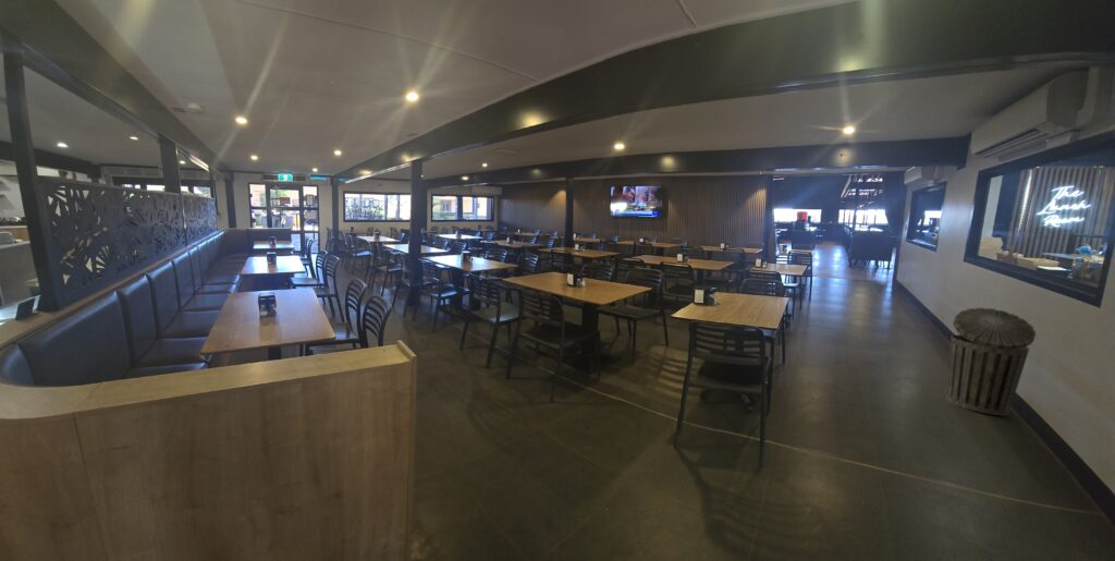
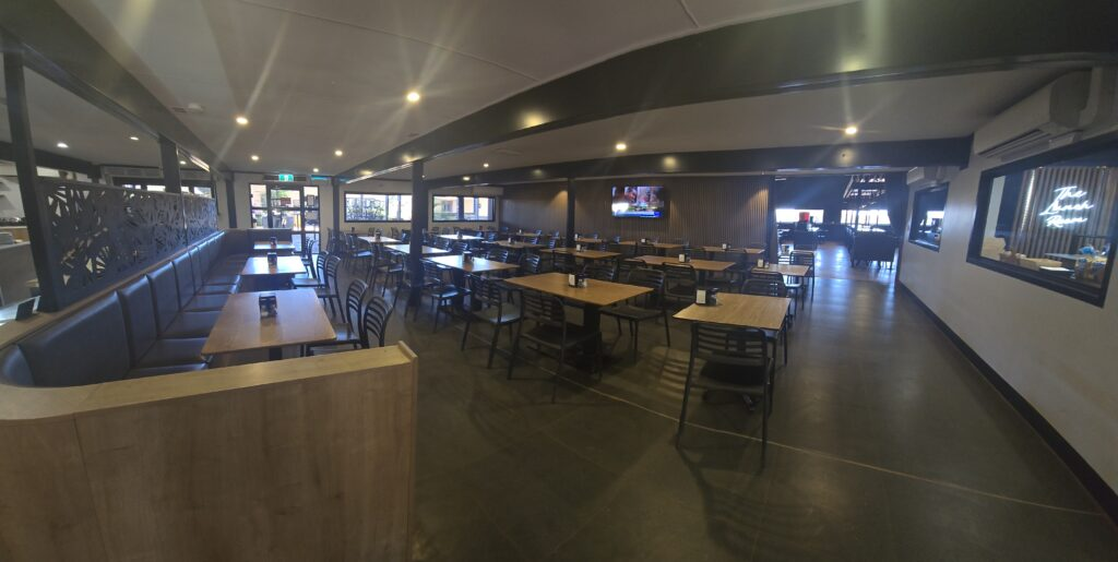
- trash can [945,307,1037,416]
